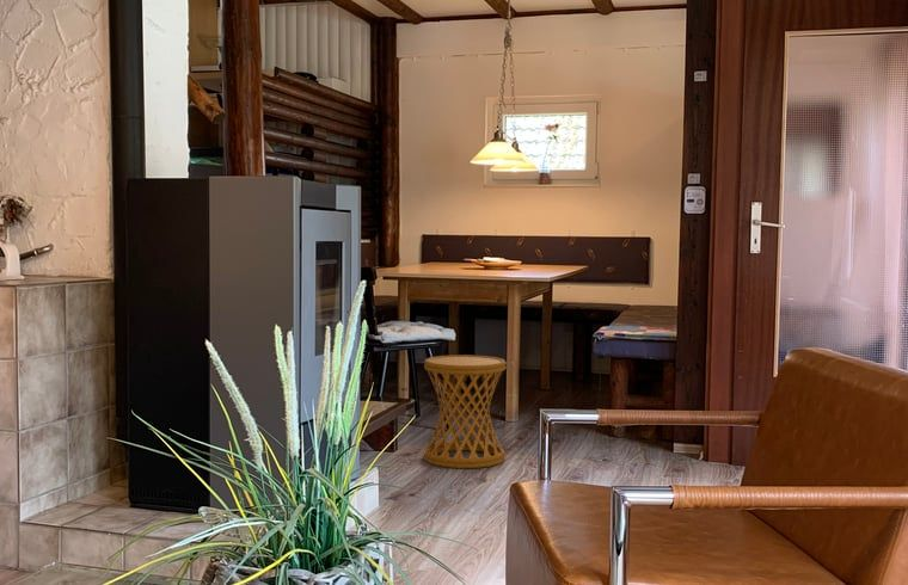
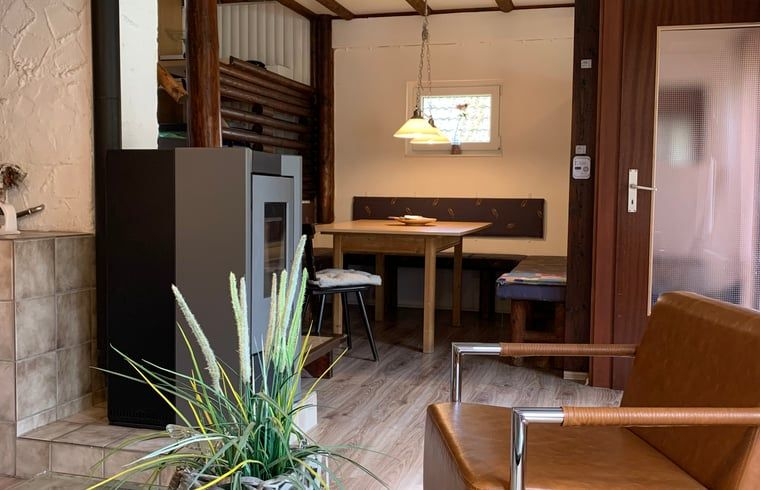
- side table [423,353,508,469]
